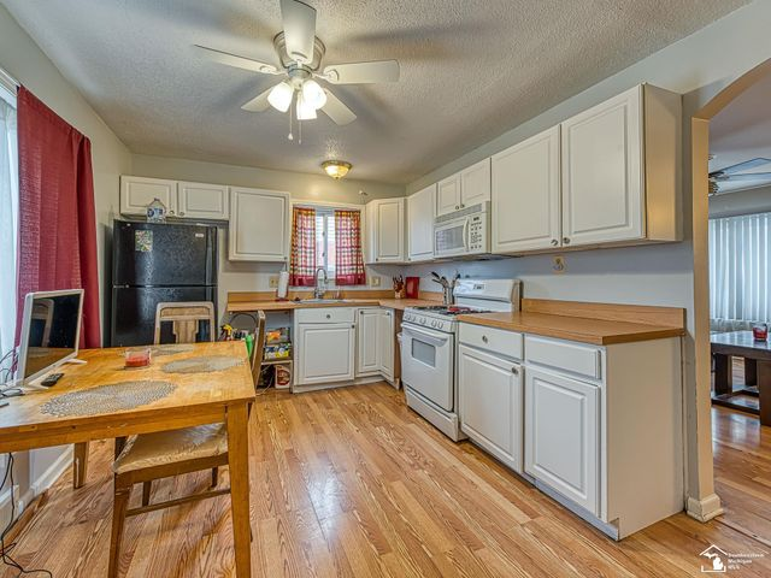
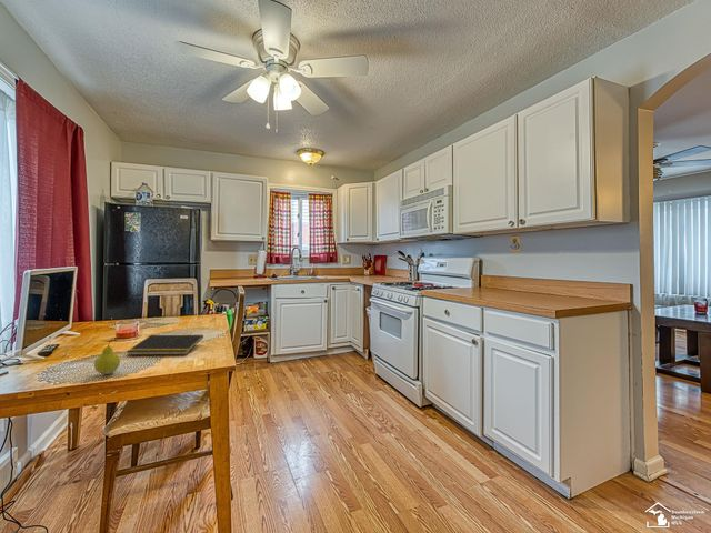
+ fruit [93,338,121,375]
+ notepad [126,334,204,356]
